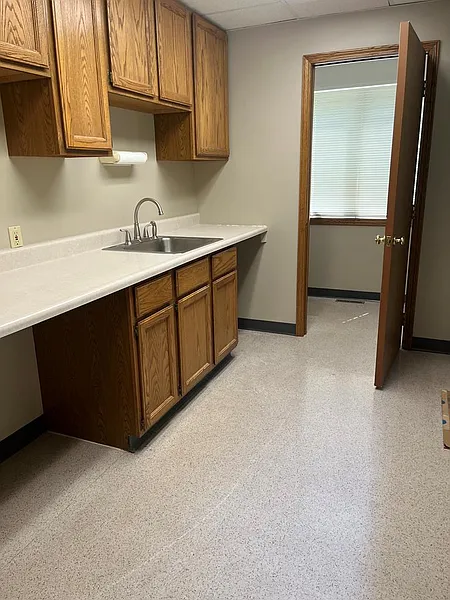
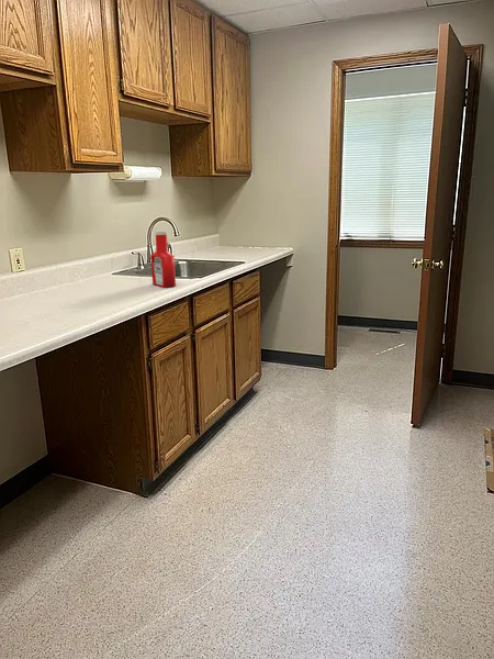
+ soap bottle [149,230,177,288]
